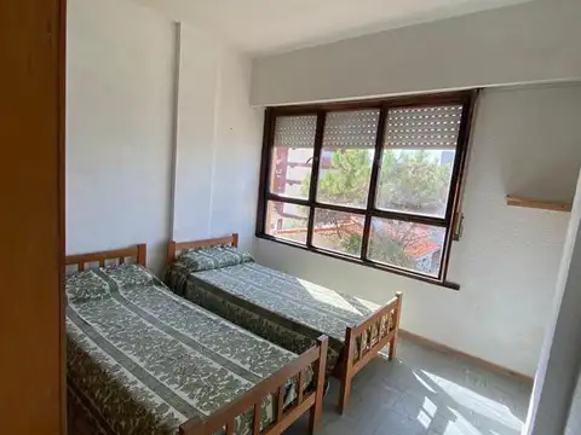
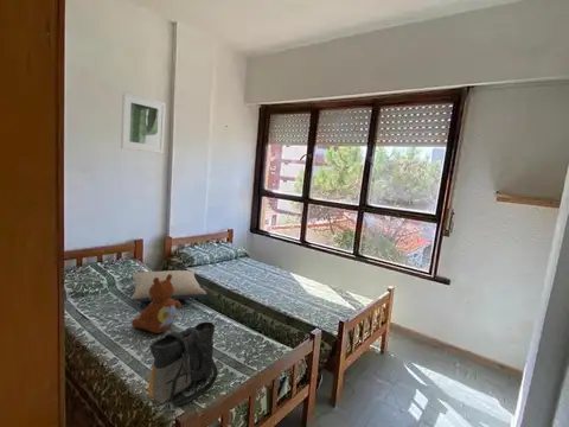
+ tote bag [147,321,219,408]
+ pillow [129,269,207,302]
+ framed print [120,91,167,154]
+ teddy bear [130,274,183,334]
